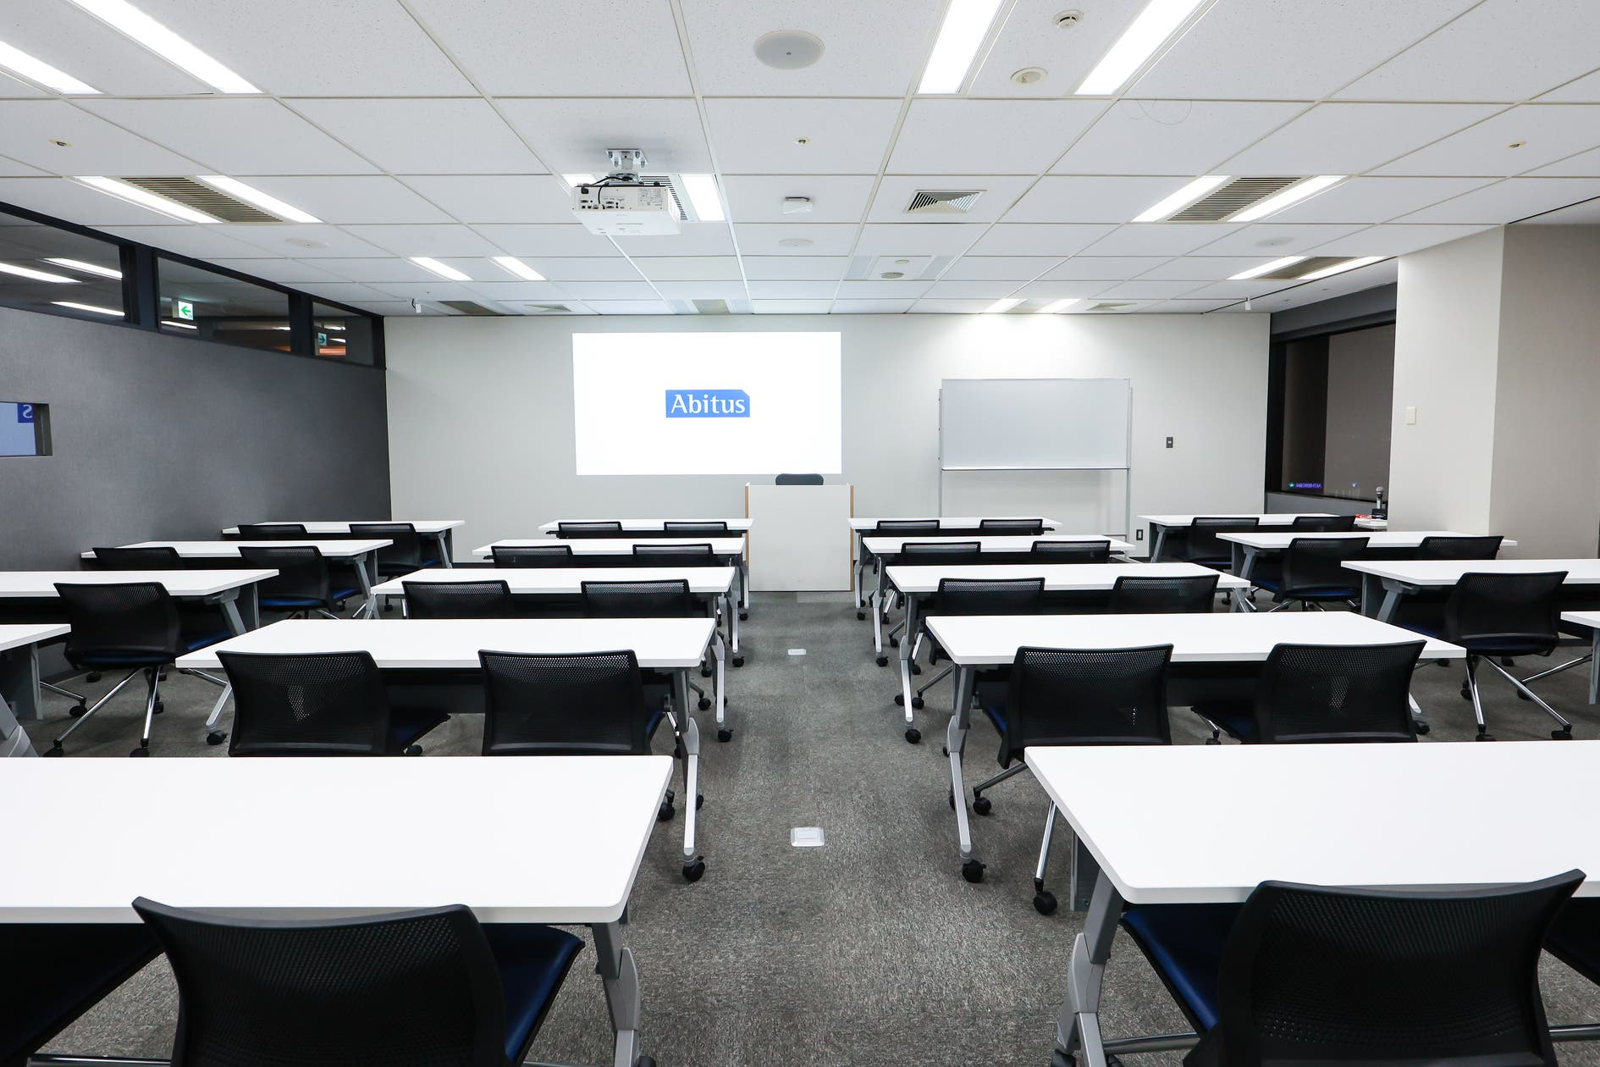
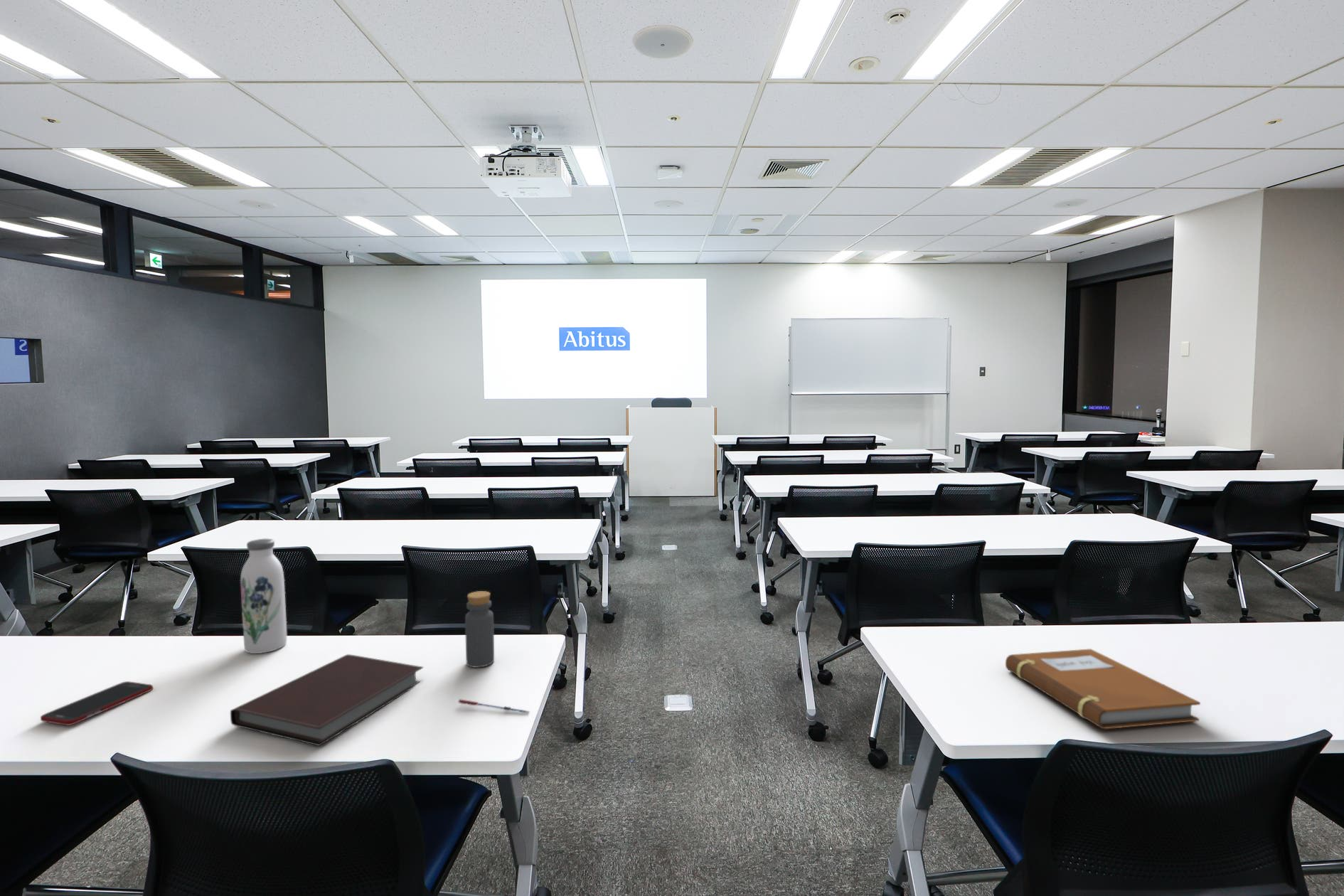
+ water bottle [240,538,287,654]
+ cell phone [40,681,154,726]
+ notebook [230,654,425,747]
+ notebook [1005,648,1201,730]
+ bottle [464,590,495,668]
+ pen [457,698,530,715]
